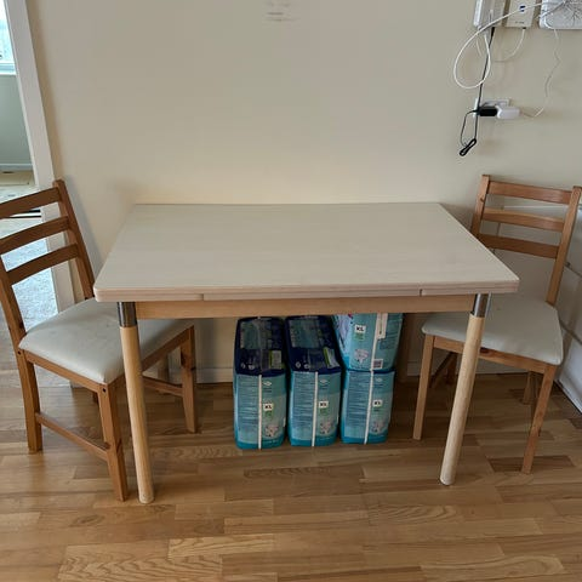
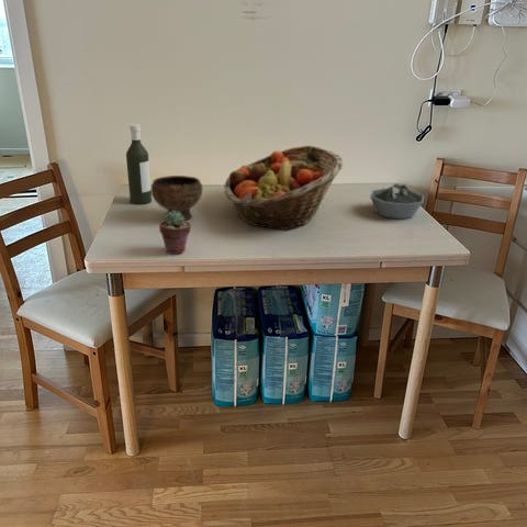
+ fruit basket [223,145,345,231]
+ bottle [125,123,153,205]
+ potted succulent [158,211,192,256]
+ bowl [150,175,203,221]
+ bowl [369,182,425,220]
